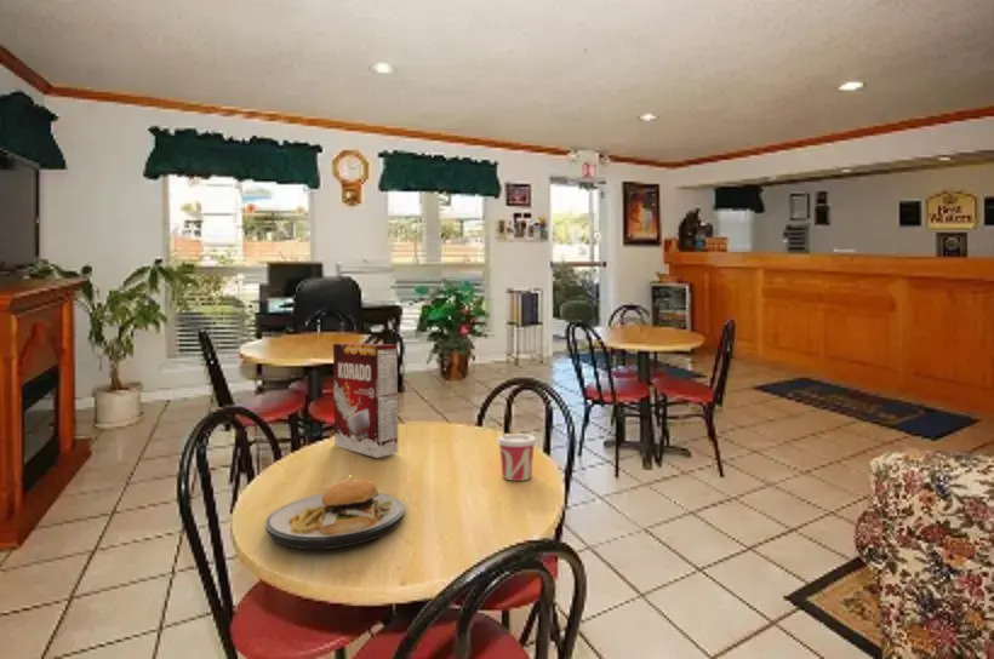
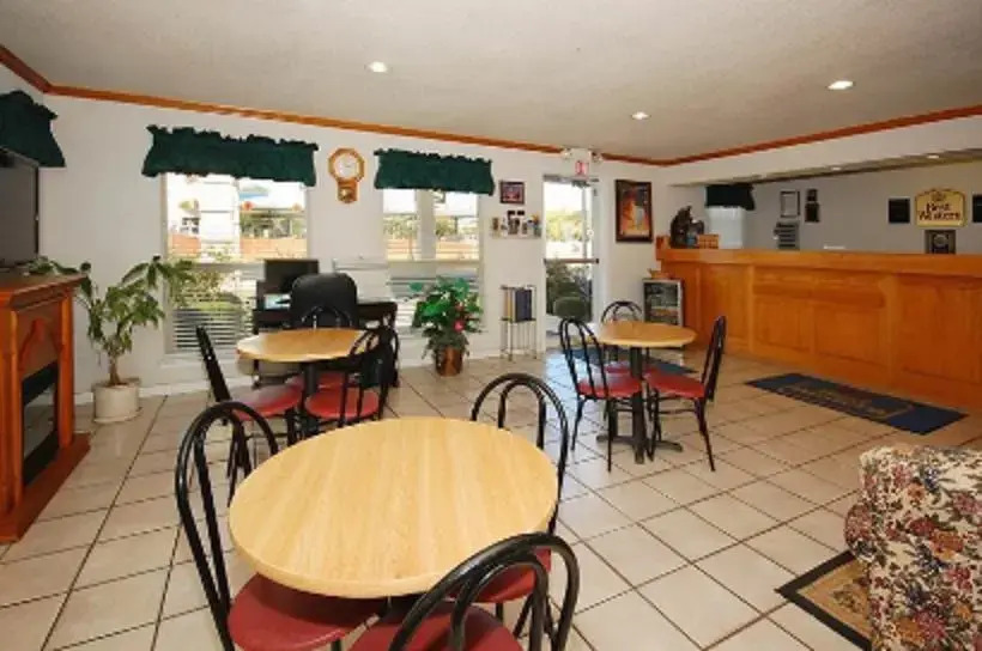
- cereal box [332,342,399,459]
- plate [264,454,406,550]
- cup [496,432,538,482]
